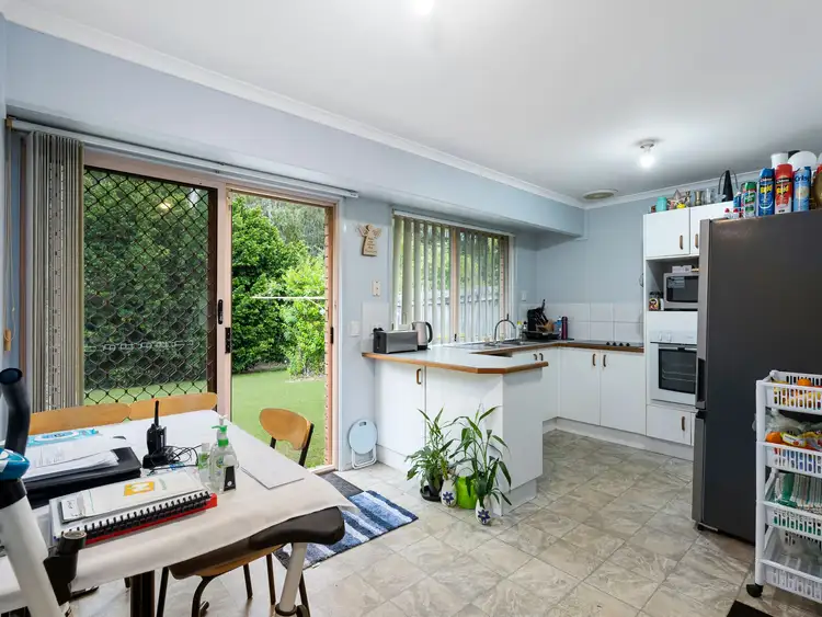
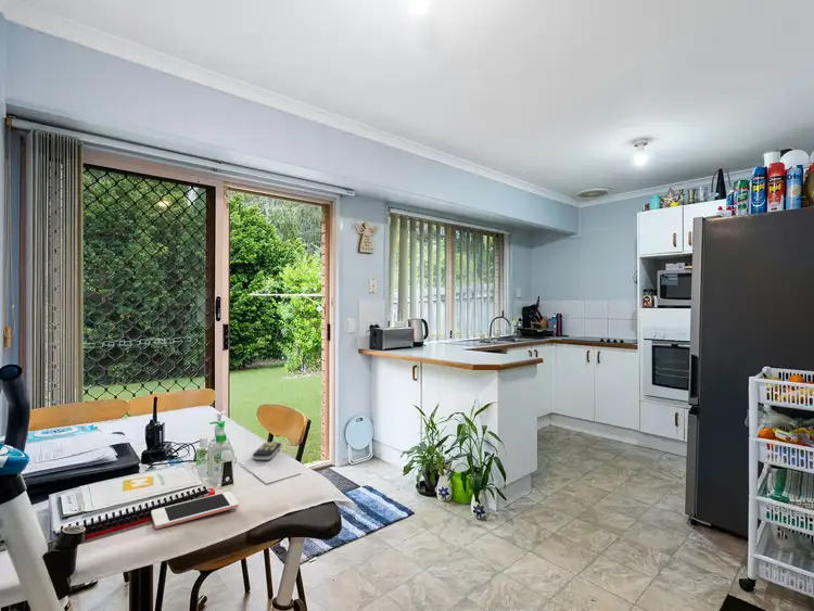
+ cell phone [150,491,240,530]
+ remote control [252,441,282,461]
